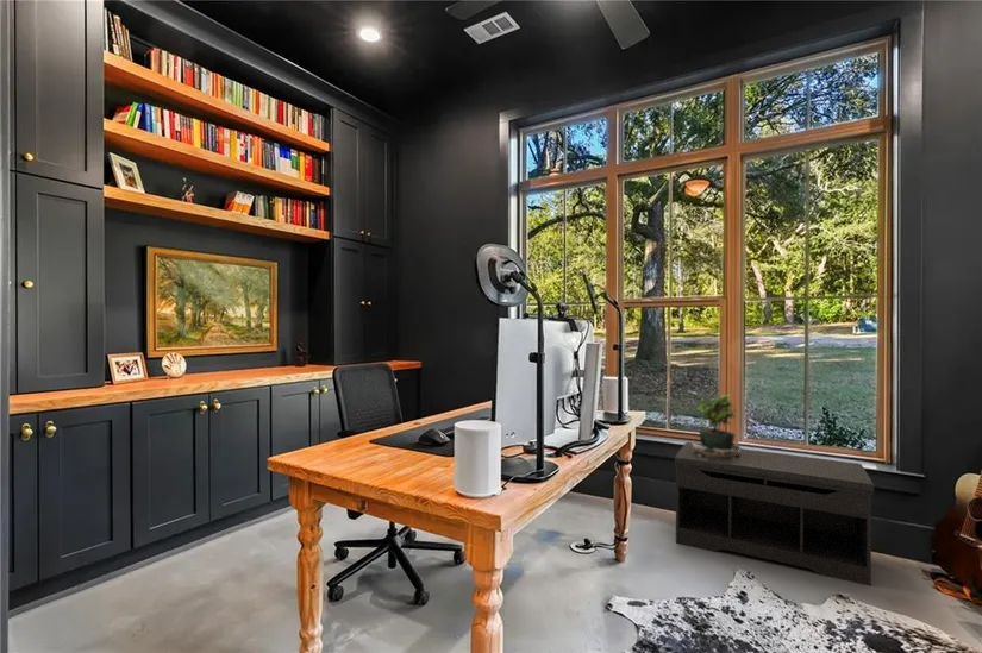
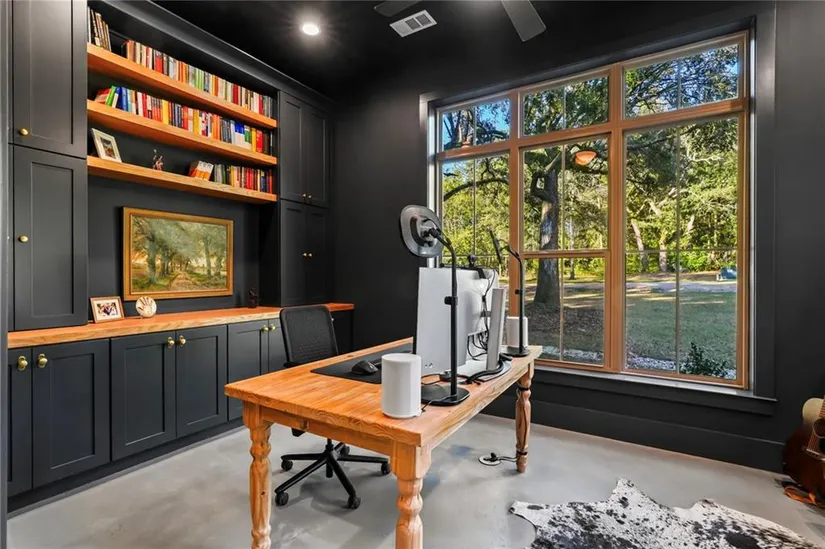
- bench [674,441,875,586]
- potted plant [692,394,743,460]
